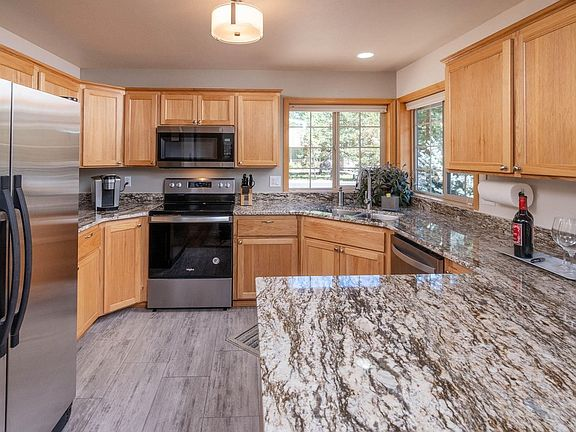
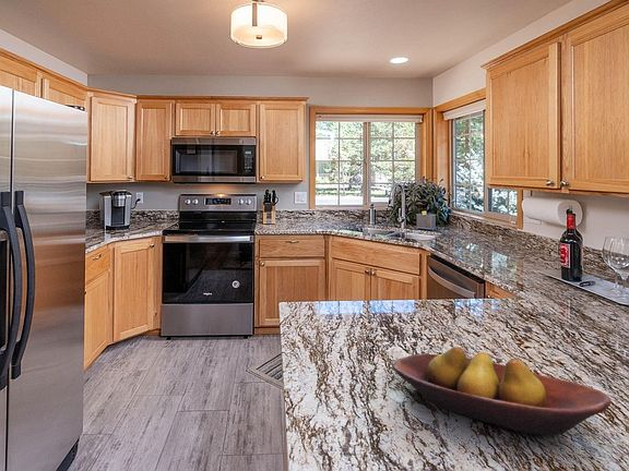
+ fruit bowl [392,346,612,436]
